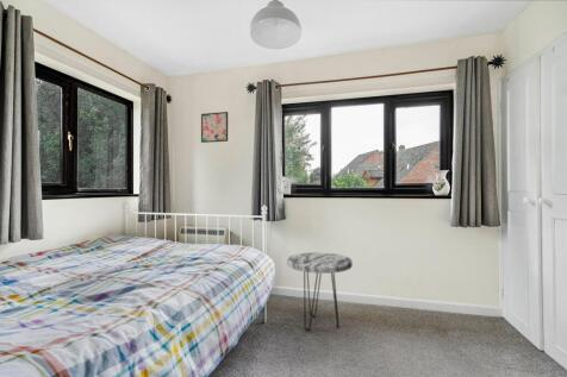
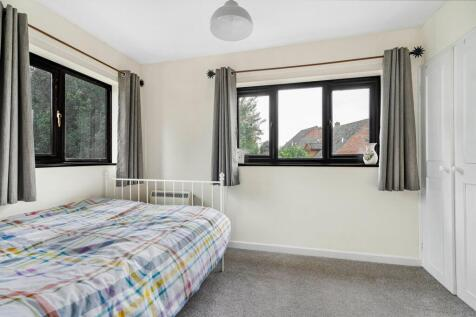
- side table [286,251,354,332]
- wall art [200,111,229,144]
